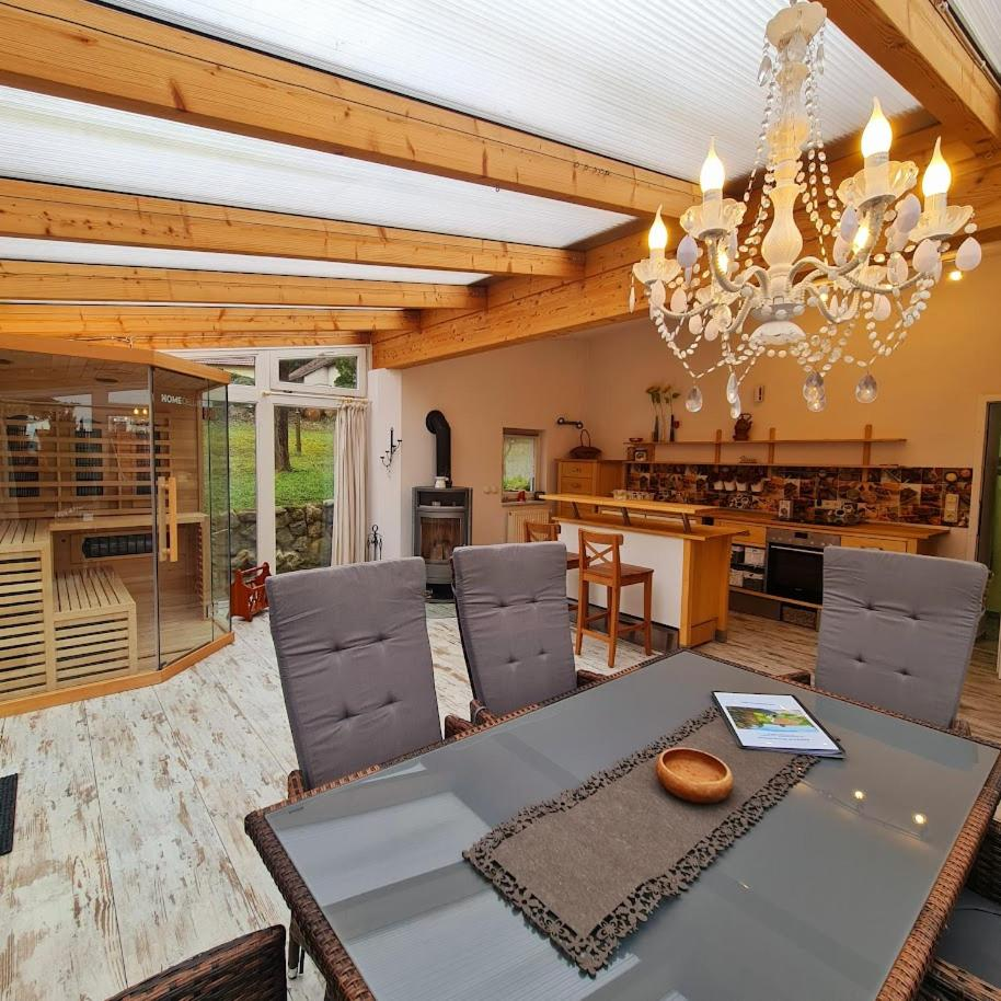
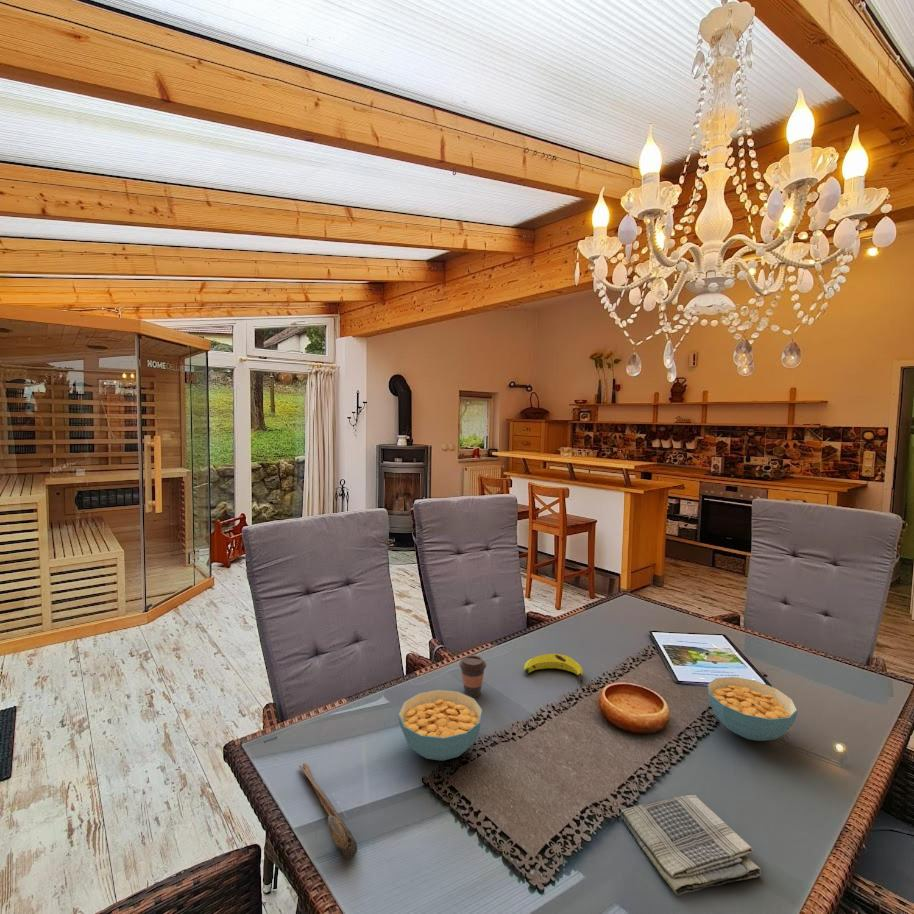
+ banana [523,653,584,683]
+ dish towel [619,794,762,897]
+ cereal bowl [706,676,799,742]
+ spoon [298,762,358,859]
+ cereal bowl [397,689,484,761]
+ coffee cup [458,654,487,698]
